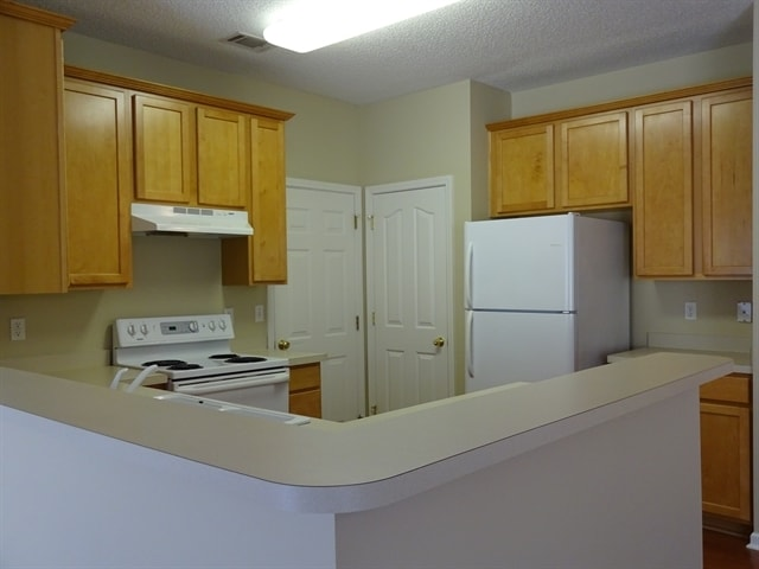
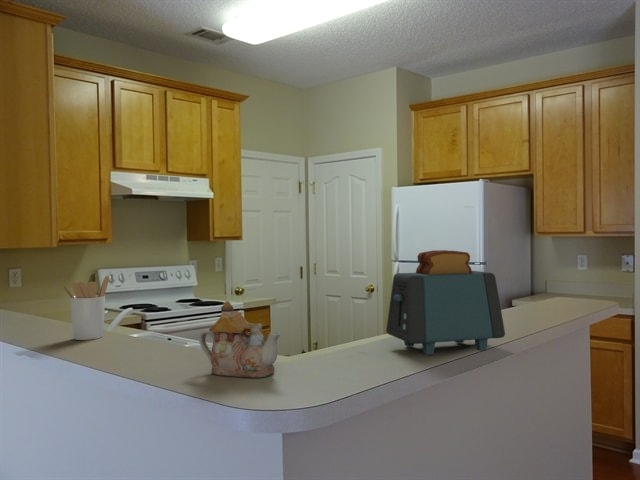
+ teapot [198,300,281,379]
+ utensil holder [61,275,110,341]
+ toaster [385,249,506,356]
